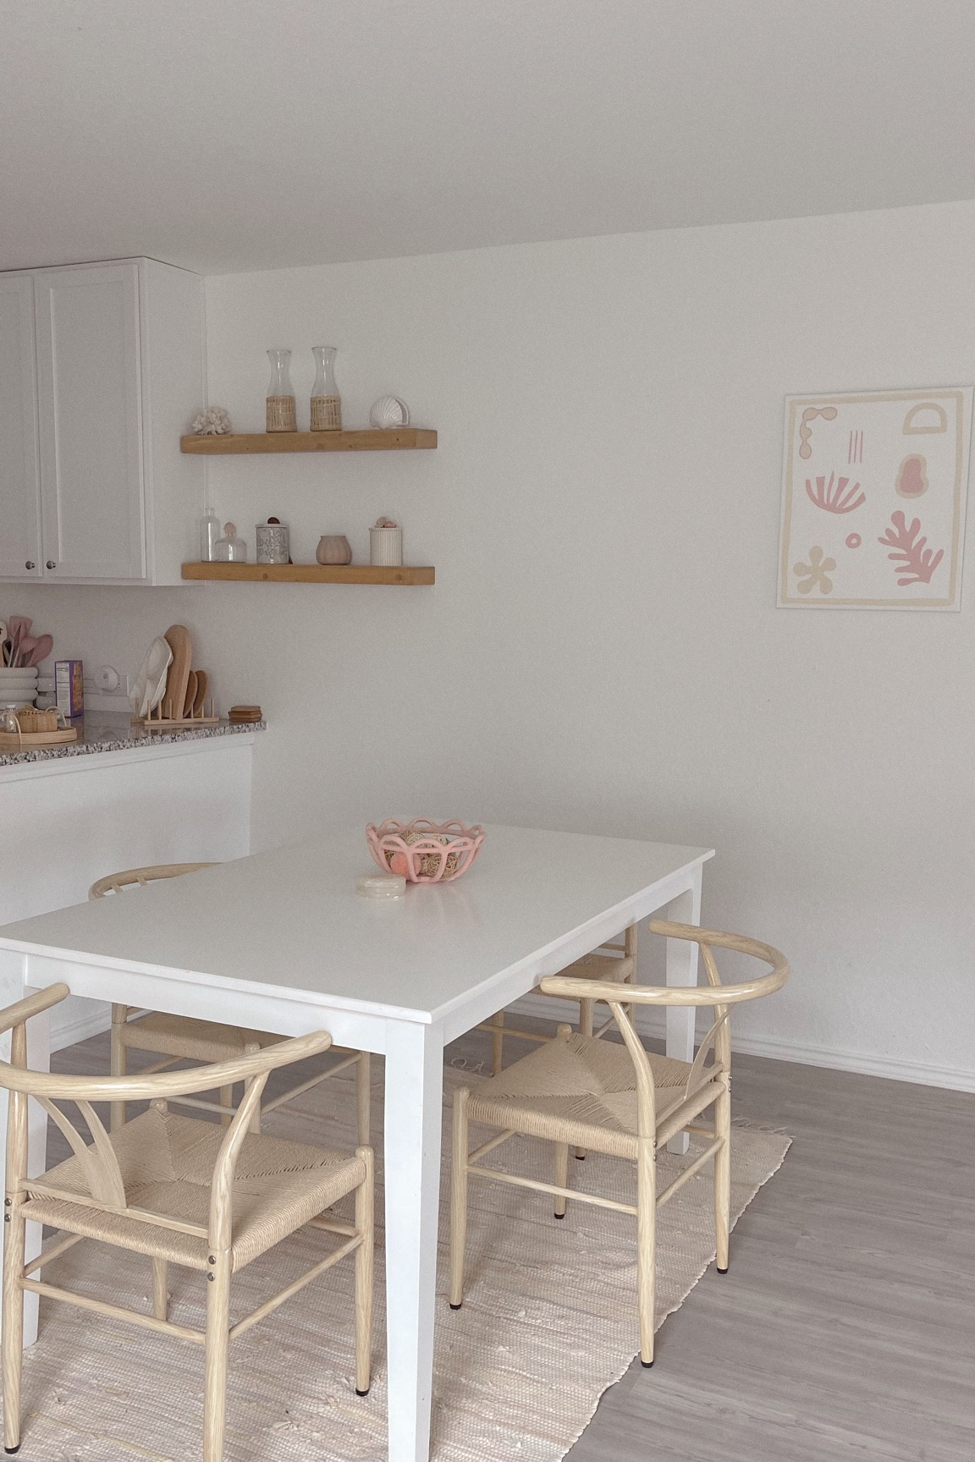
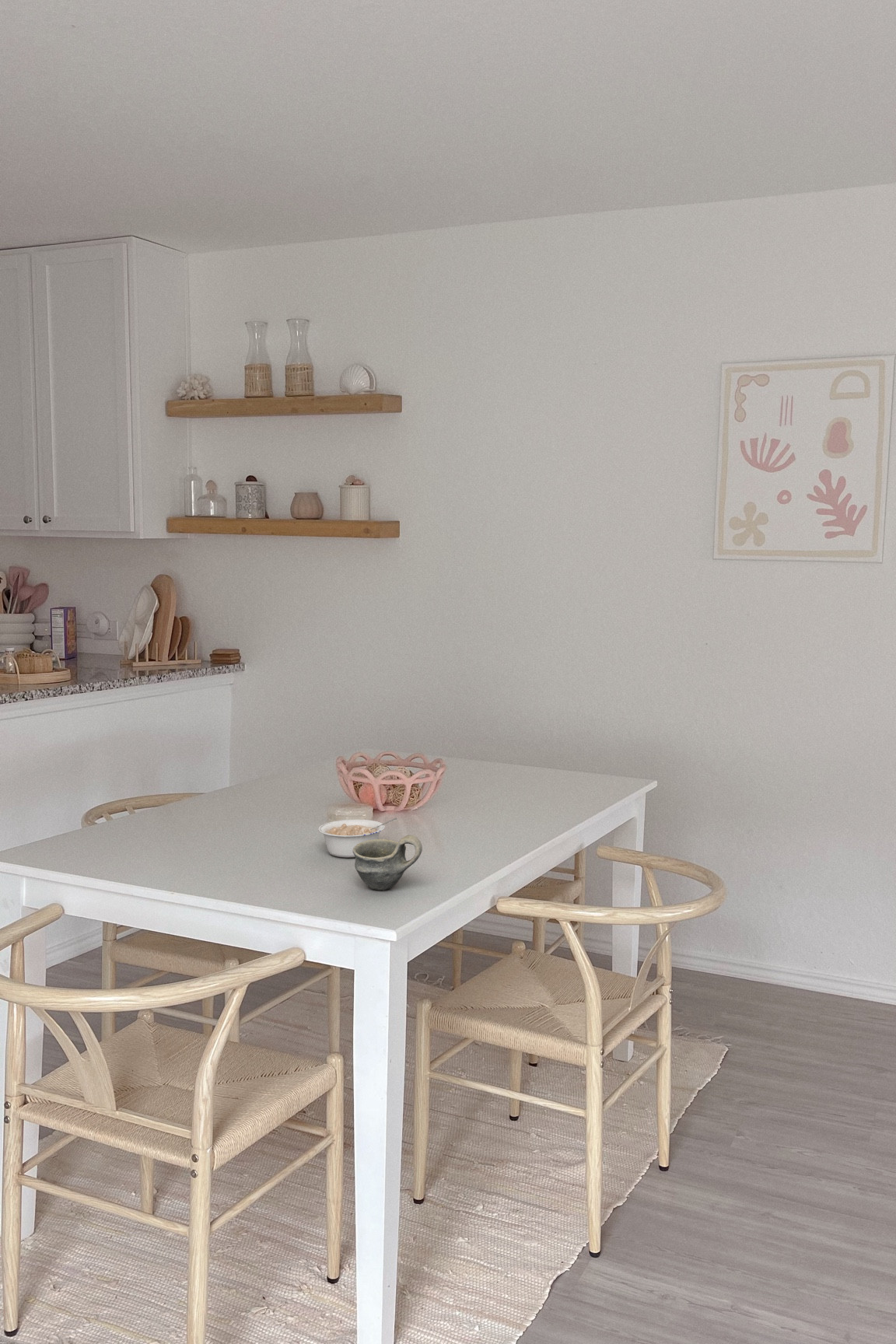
+ legume [317,817,398,858]
+ cup [352,835,423,891]
